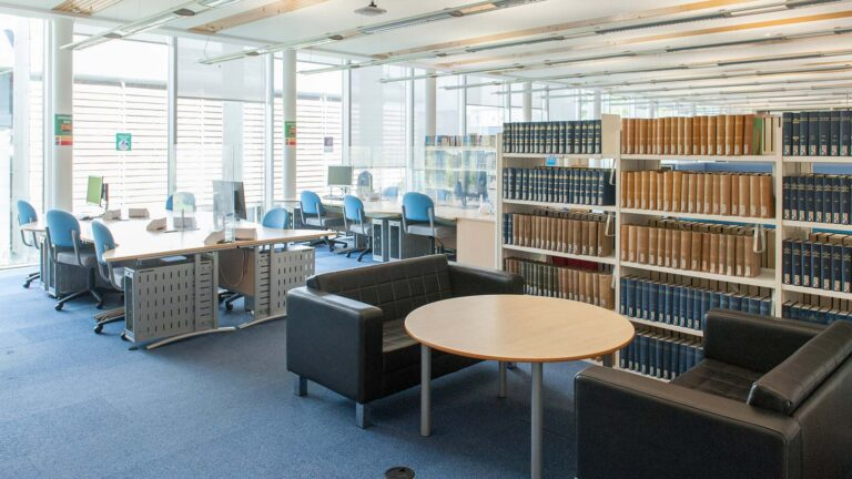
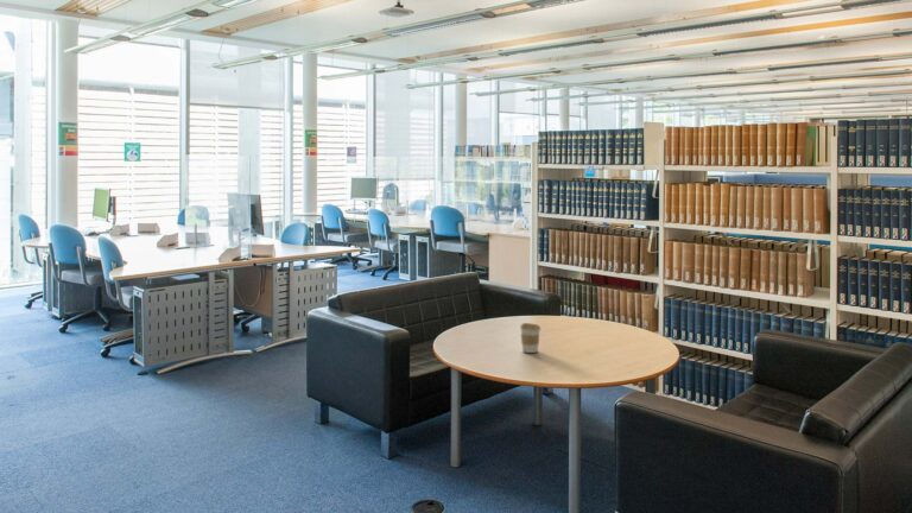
+ coffee cup [519,322,542,354]
